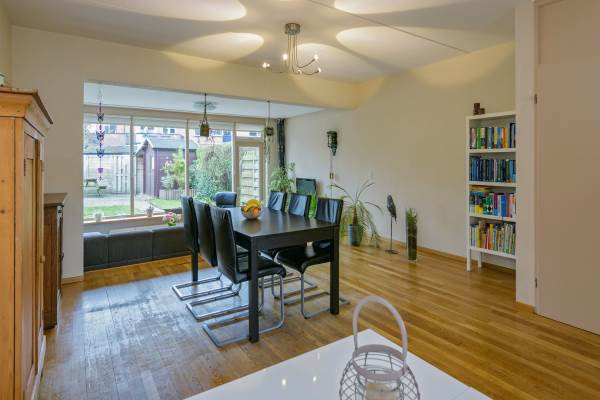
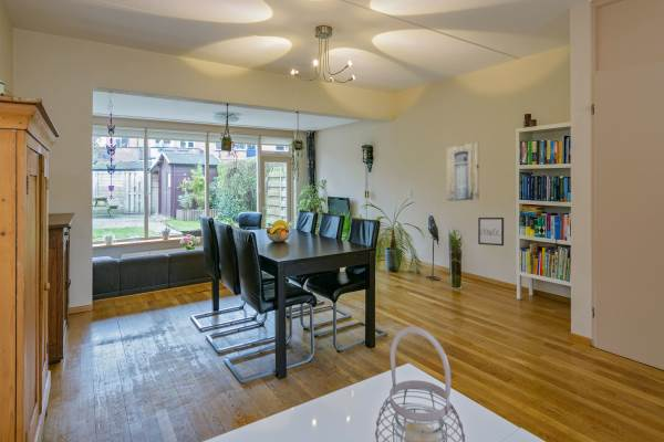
+ wall art [477,217,505,246]
+ wall art [446,140,480,202]
